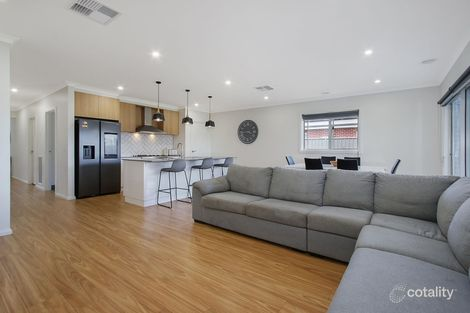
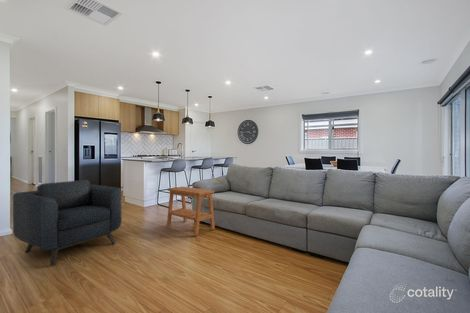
+ side table [166,186,216,237]
+ armchair [12,179,122,267]
